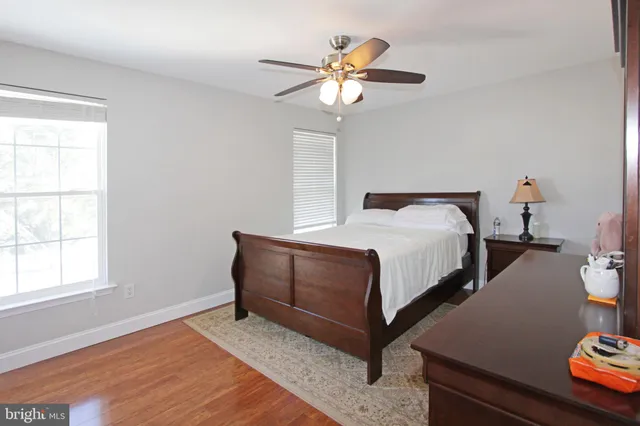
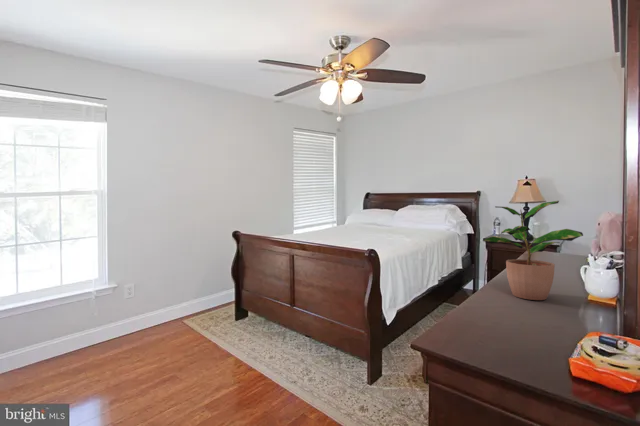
+ potted plant [482,200,584,301]
